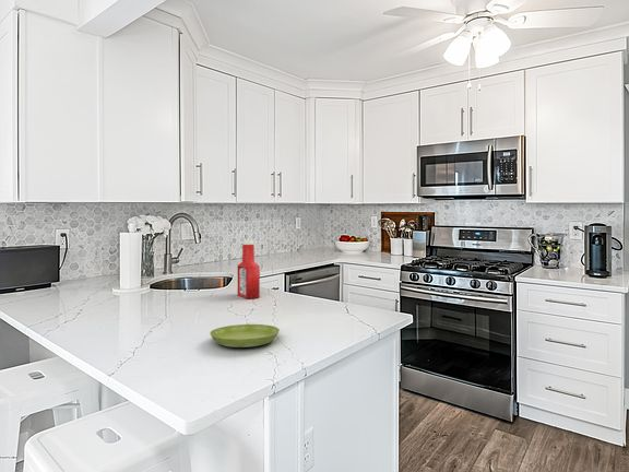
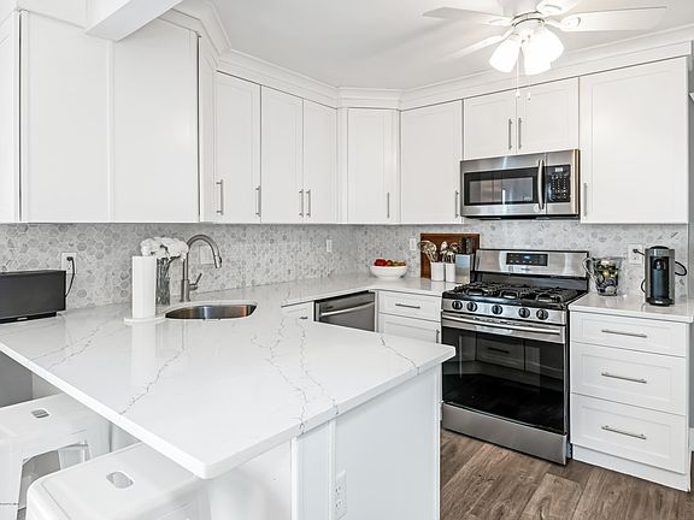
- saucer [209,323,281,349]
- soap bottle [236,239,261,299]
